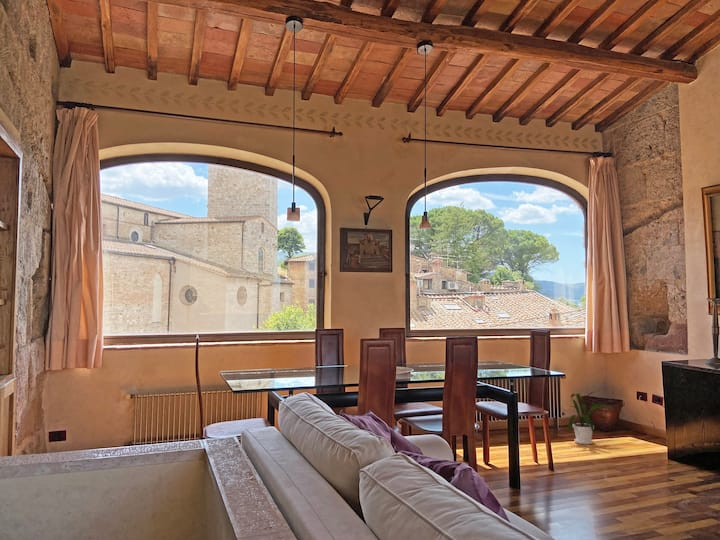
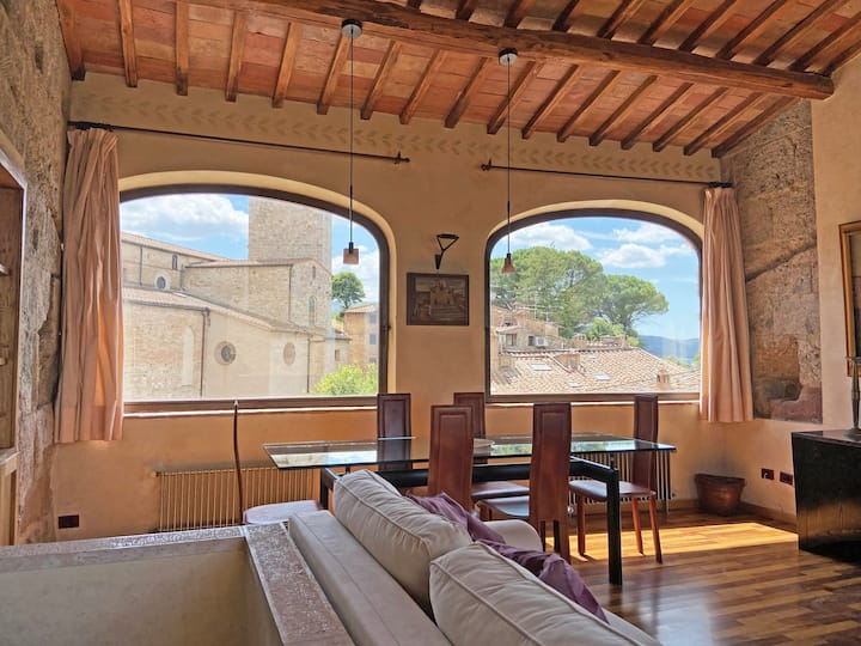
- house plant [567,391,614,445]
